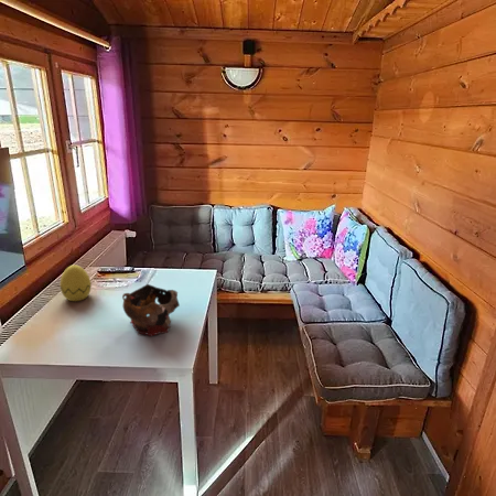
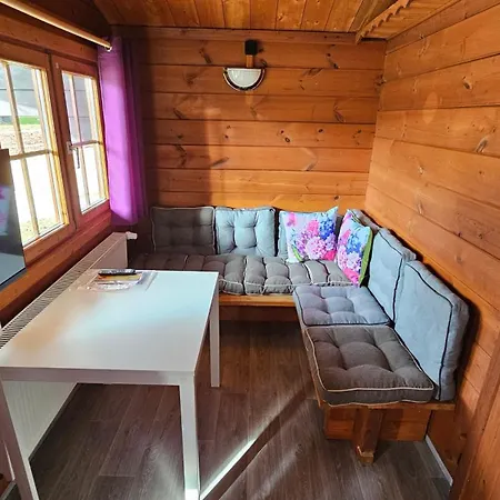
- decorative bowl [121,283,181,337]
- decorative egg [60,265,93,302]
